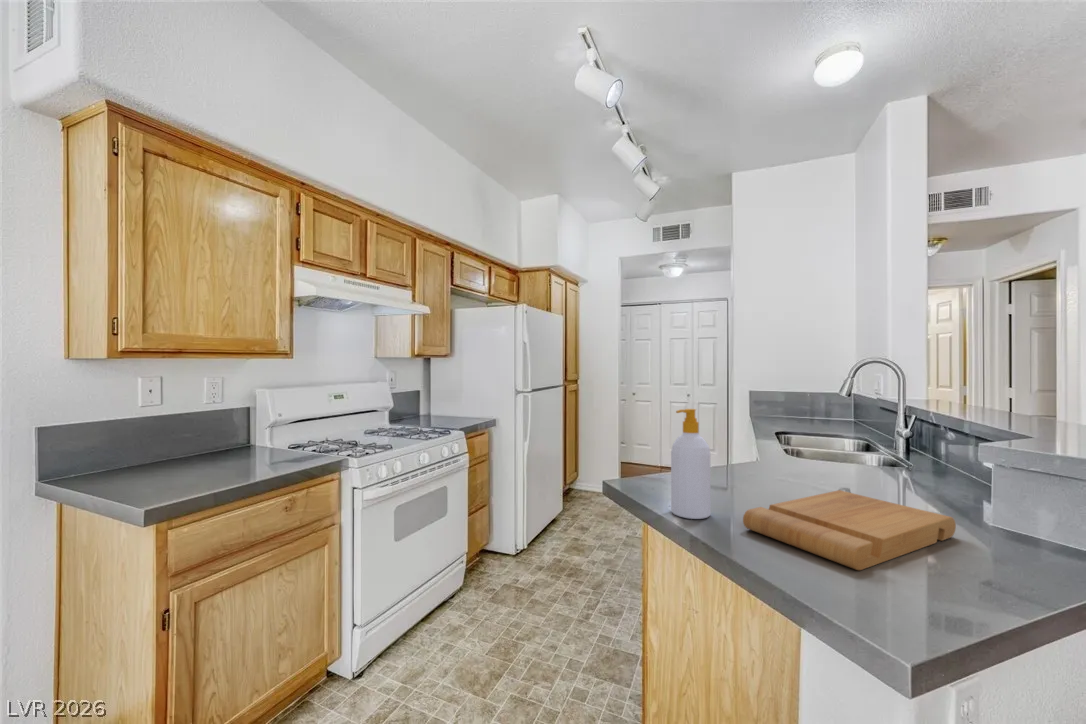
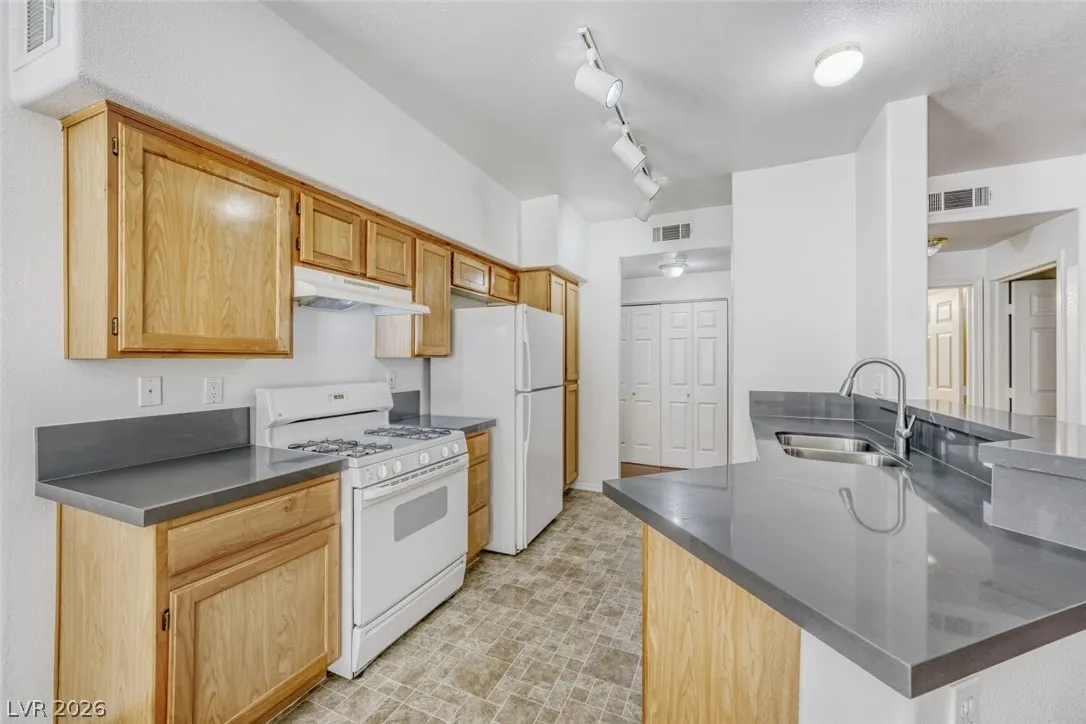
- soap bottle [670,408,711,520]
- cutting board [742,489,957,571]
